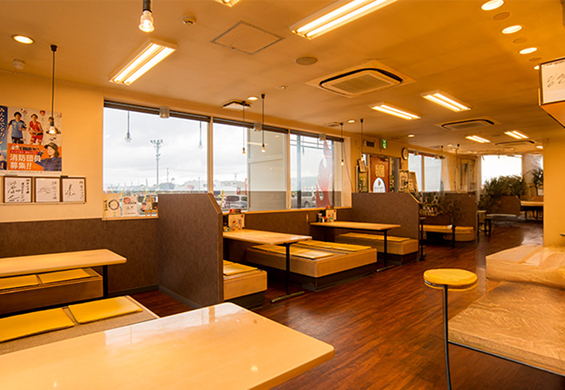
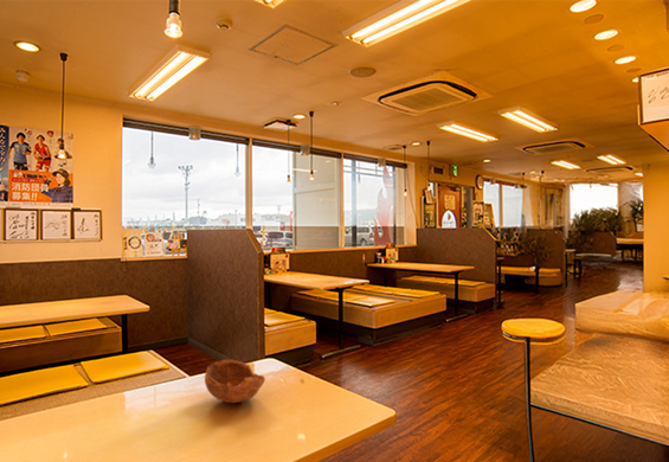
+ bowl [204,359,266,404]
